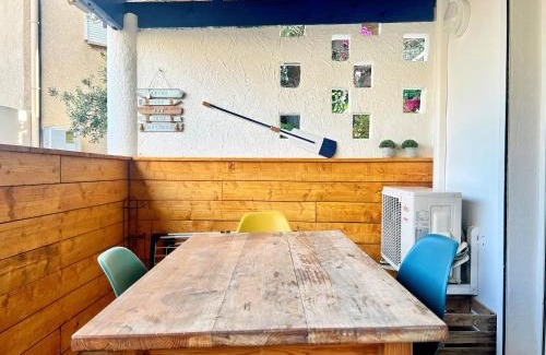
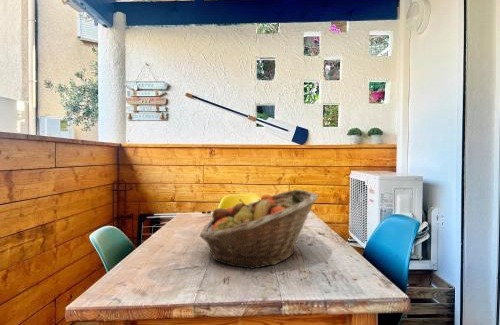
+ fruit basket [198,188,319,270]
